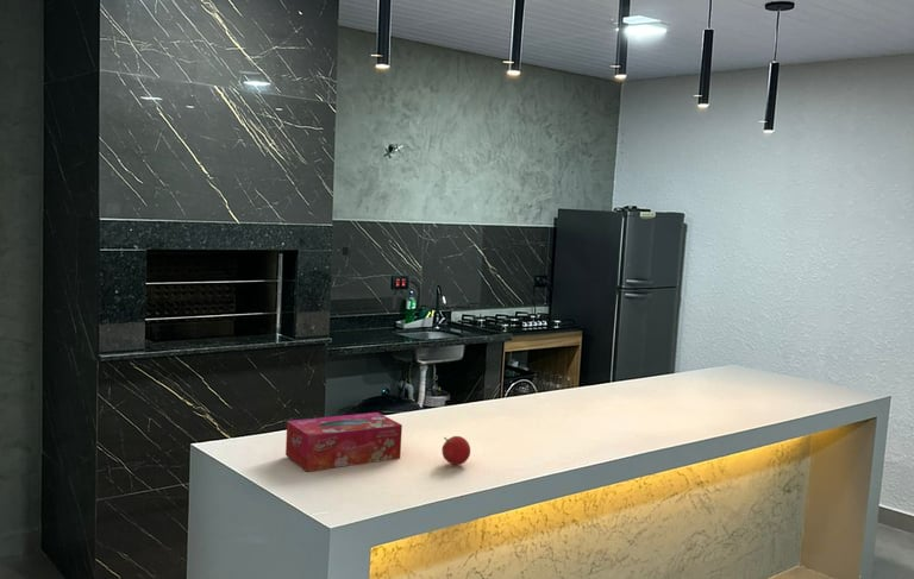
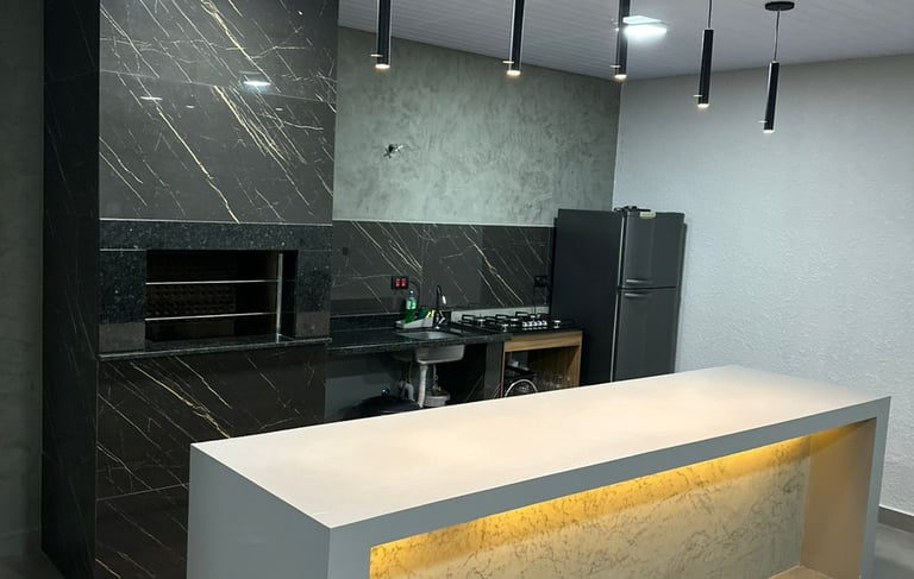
- fruit [442,435,471,466]
- tissue box [284,411,403,472]
